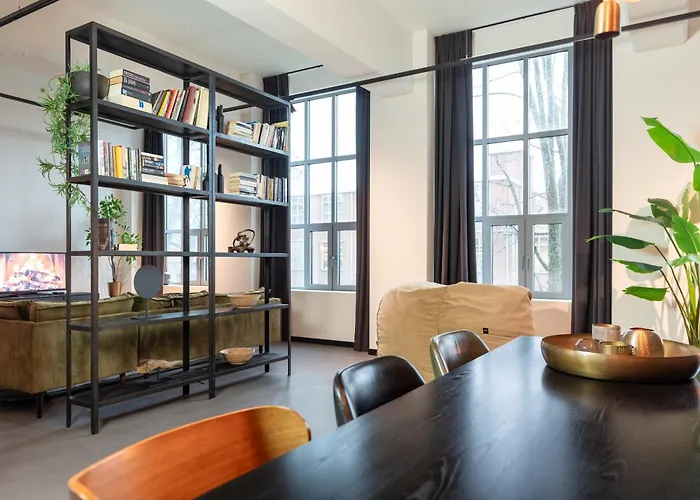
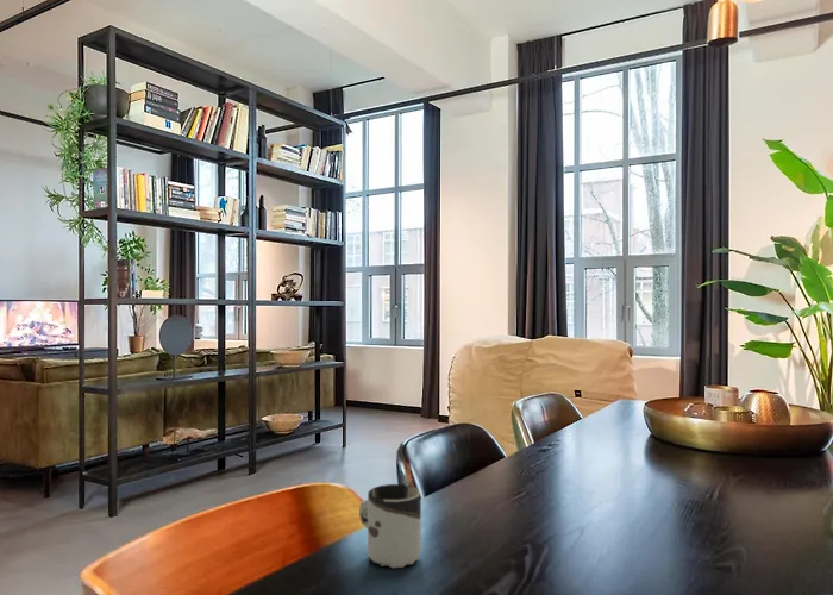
+ cup [358,483,422,569]
